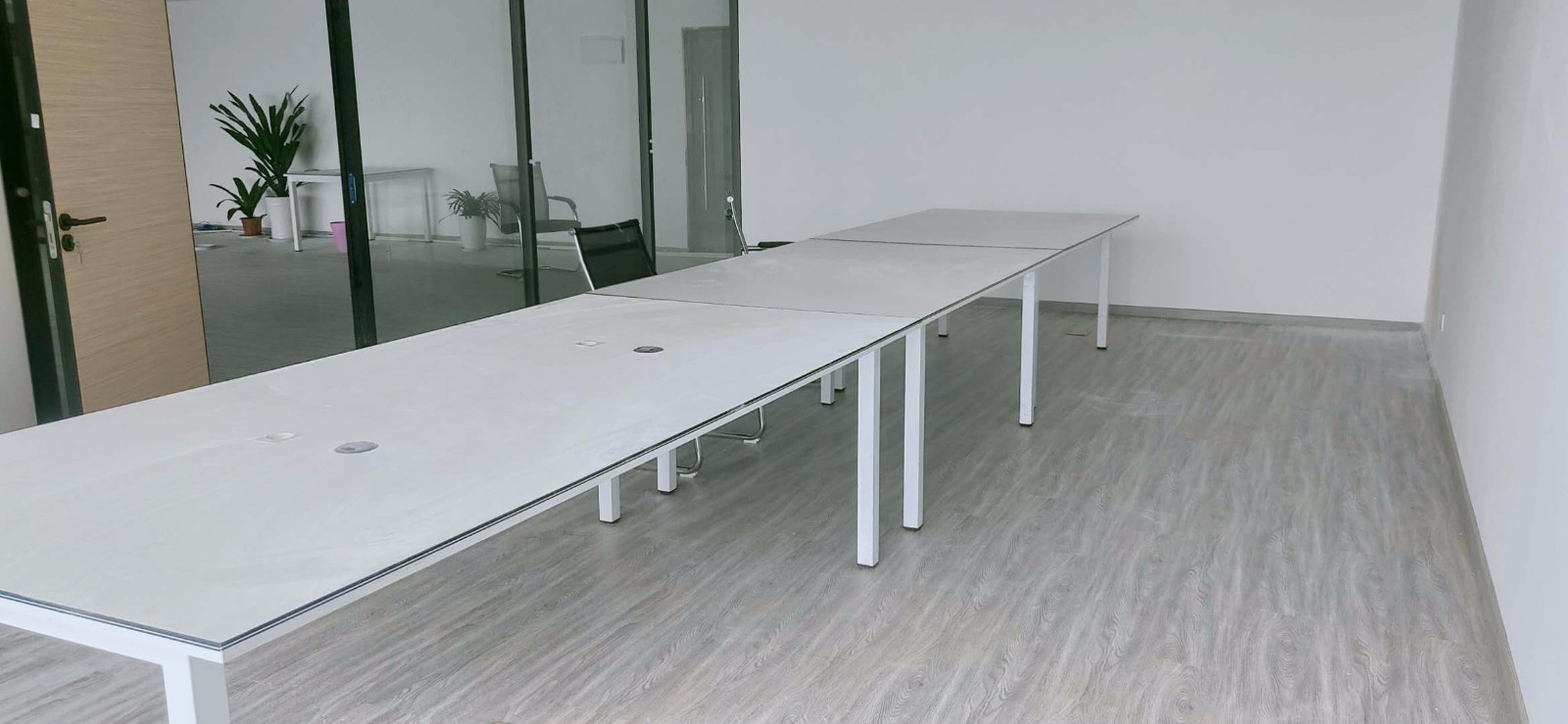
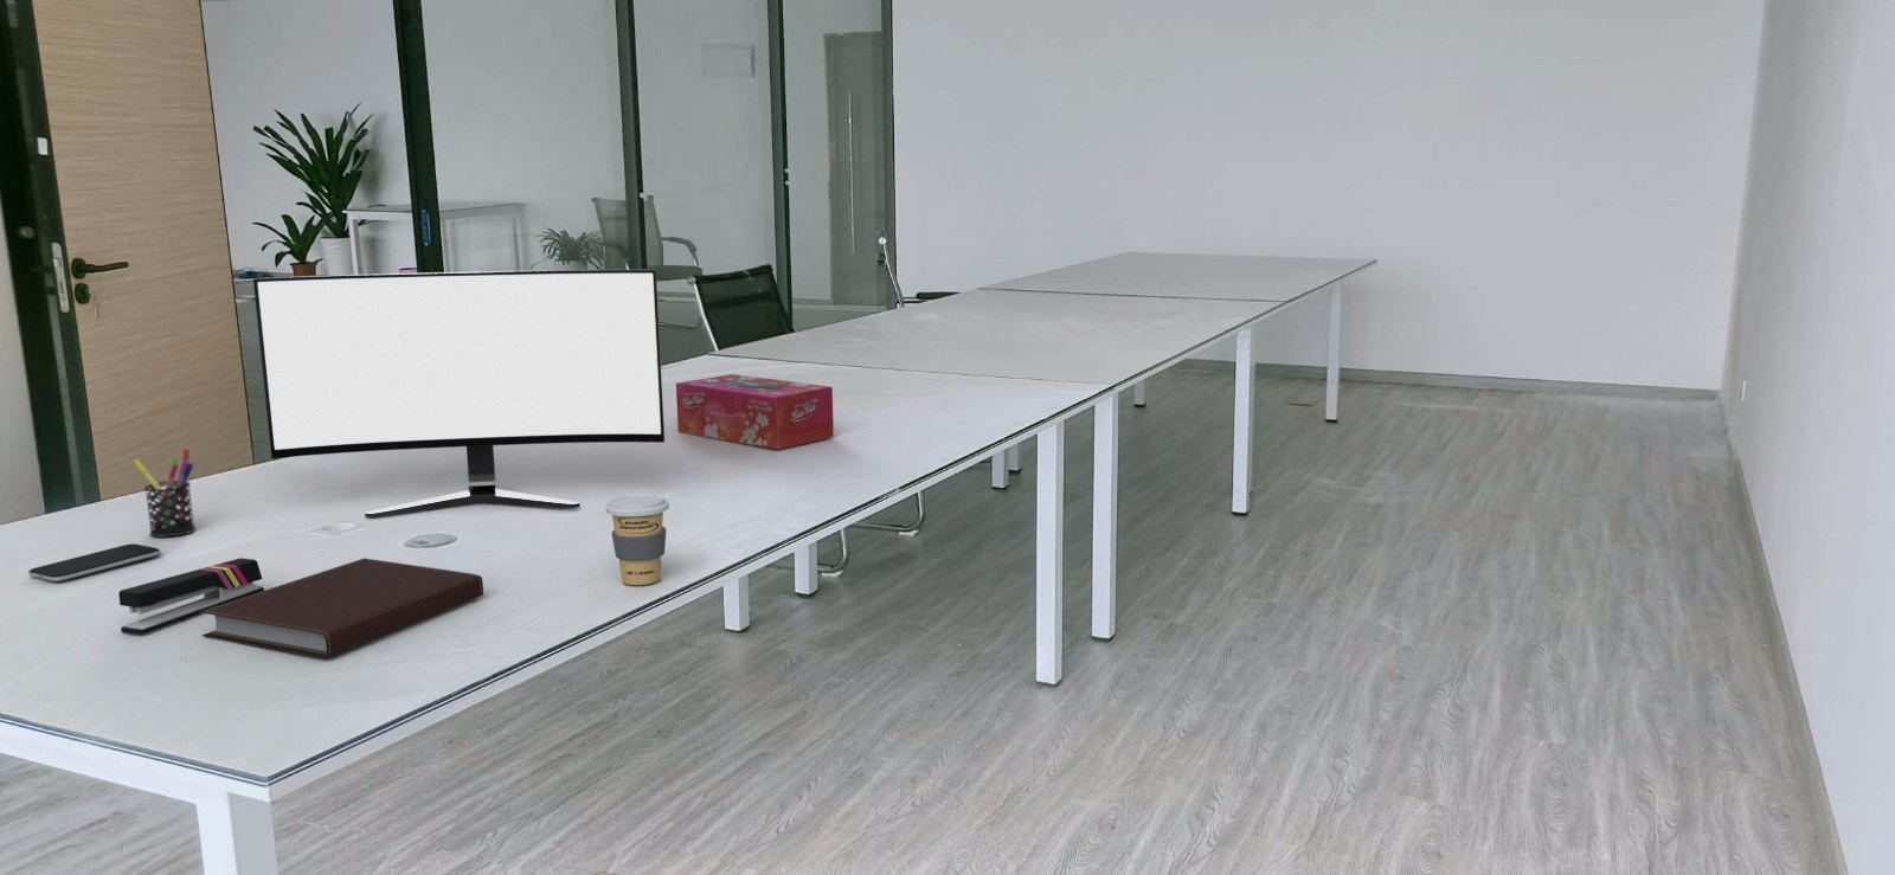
+ notebook [199,556,485,659]
+ stapler [117,556,266,636]
+ pen holder [133,447,197,538]
+ smartphone [28,543,161,583]
+ coffee cup [604,493,671,586]
+ tissue box [676,373,835,450]
+ monitor [253,268,666,518]
